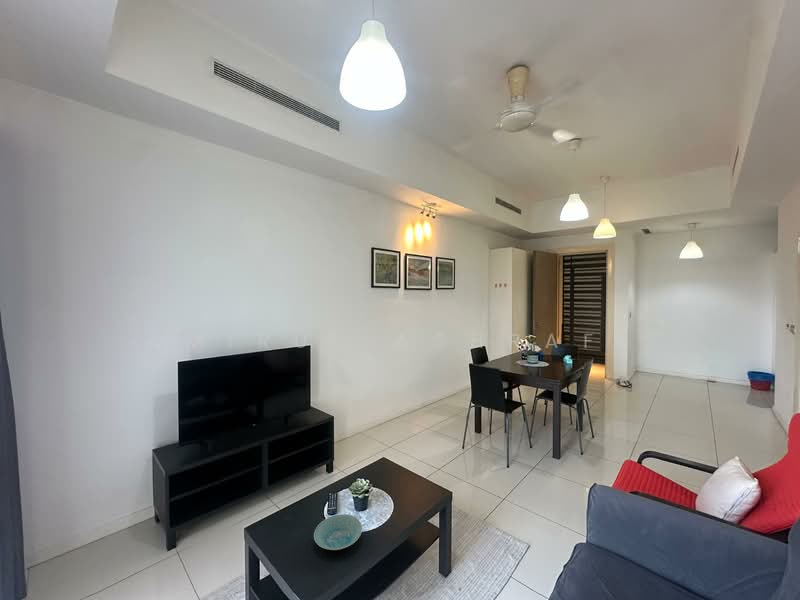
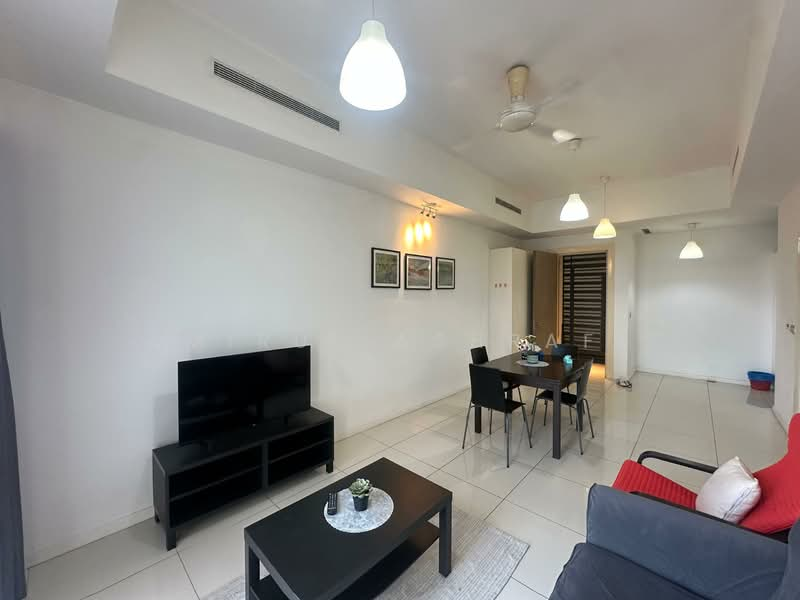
- bowl [313,513,363,551]
